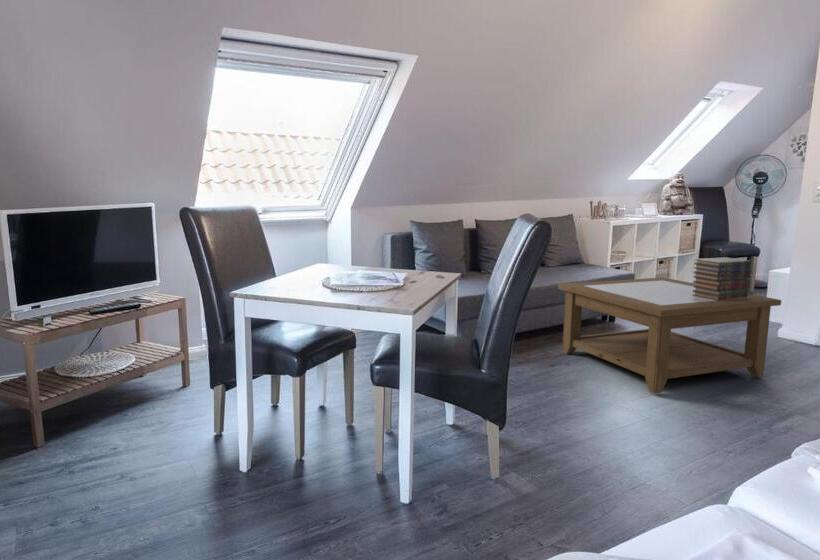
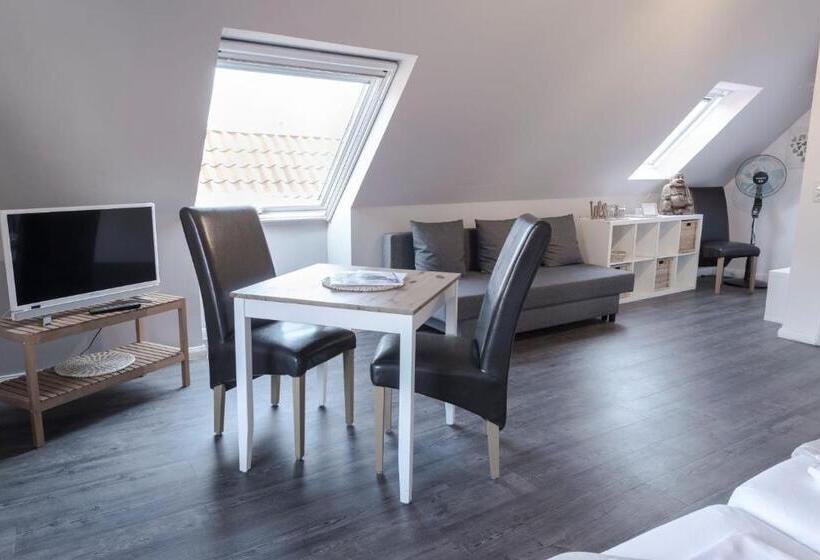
- coffee table [557,276,782,395]
- book stack [692,256,752,300]
